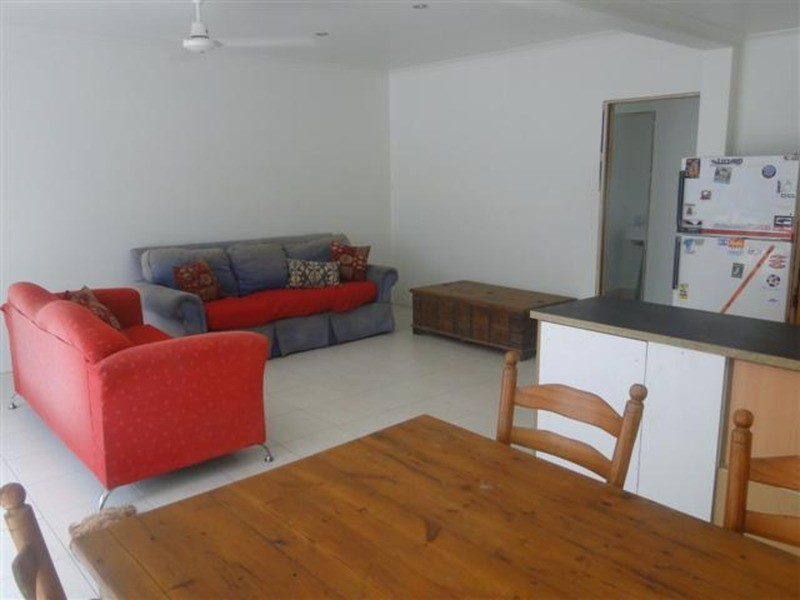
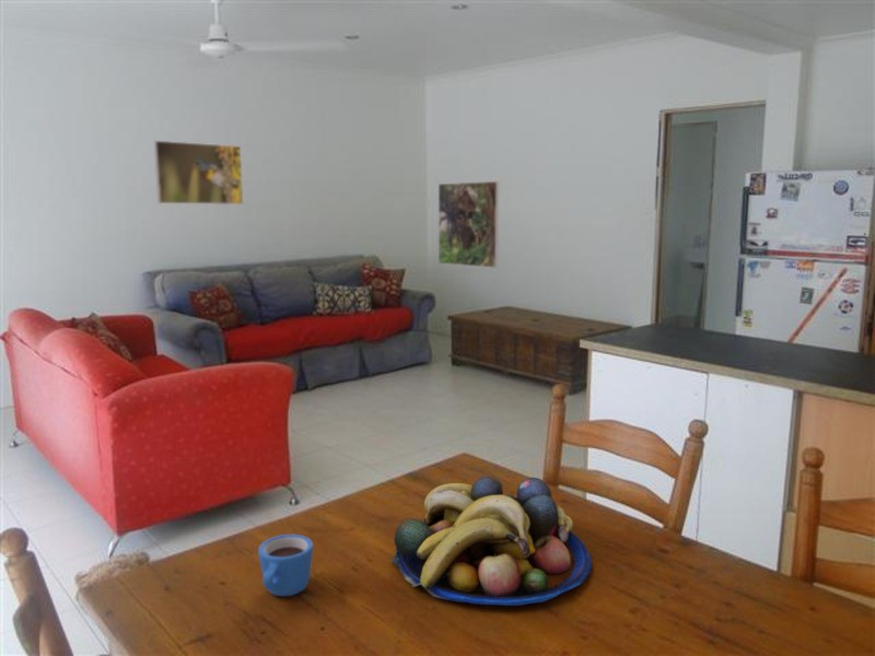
+ fruit bowl [390,476,593,607]
+ mug [257,534,314,597]
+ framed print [153,140,244,206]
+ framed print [438,180,500,269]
